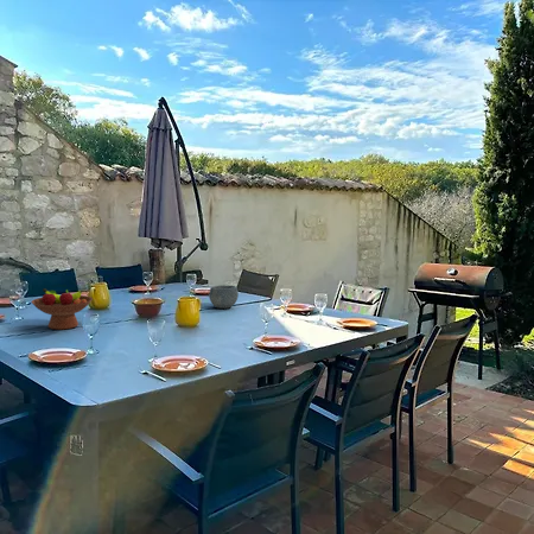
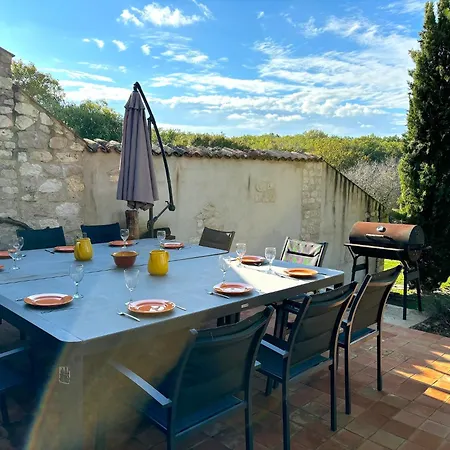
- bowl [208,284,240,310]
- fruit bowl [30,287,94,331]
